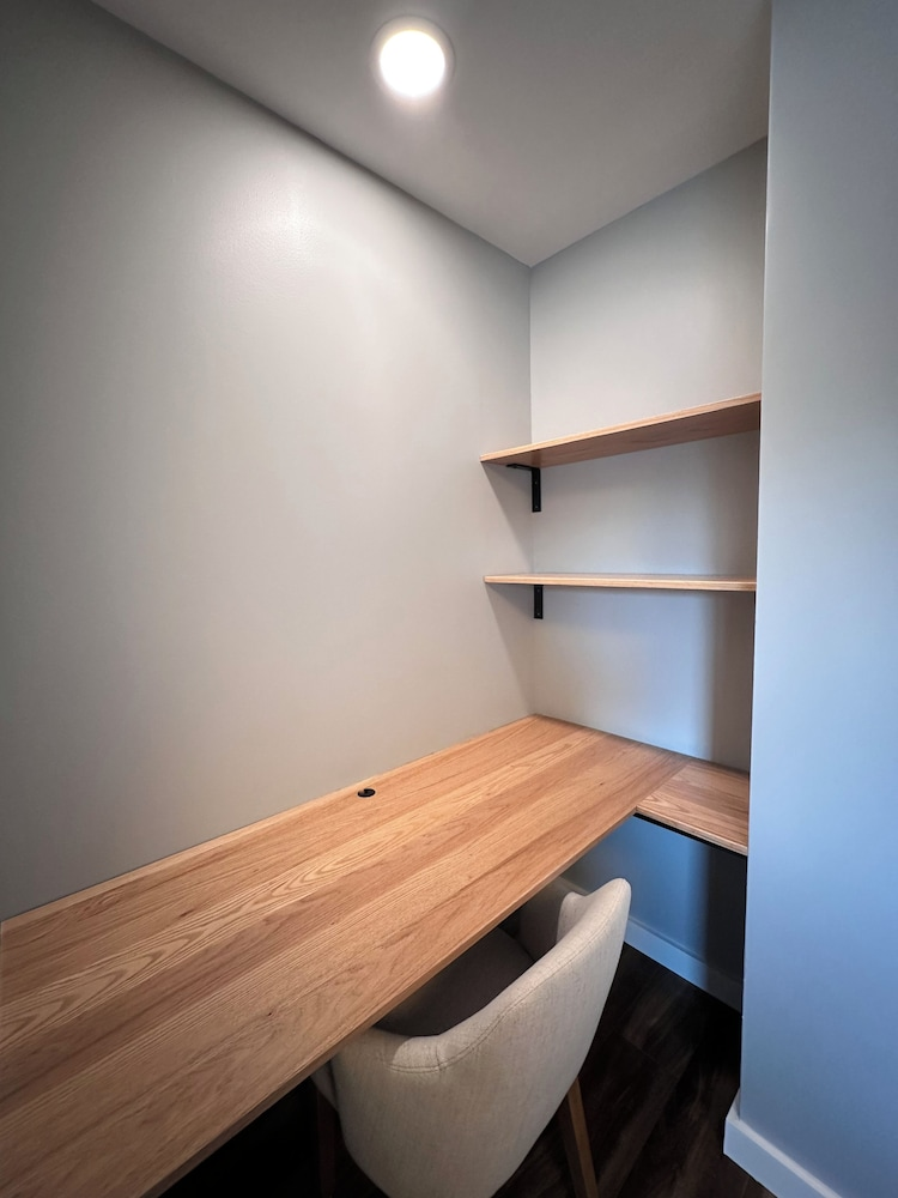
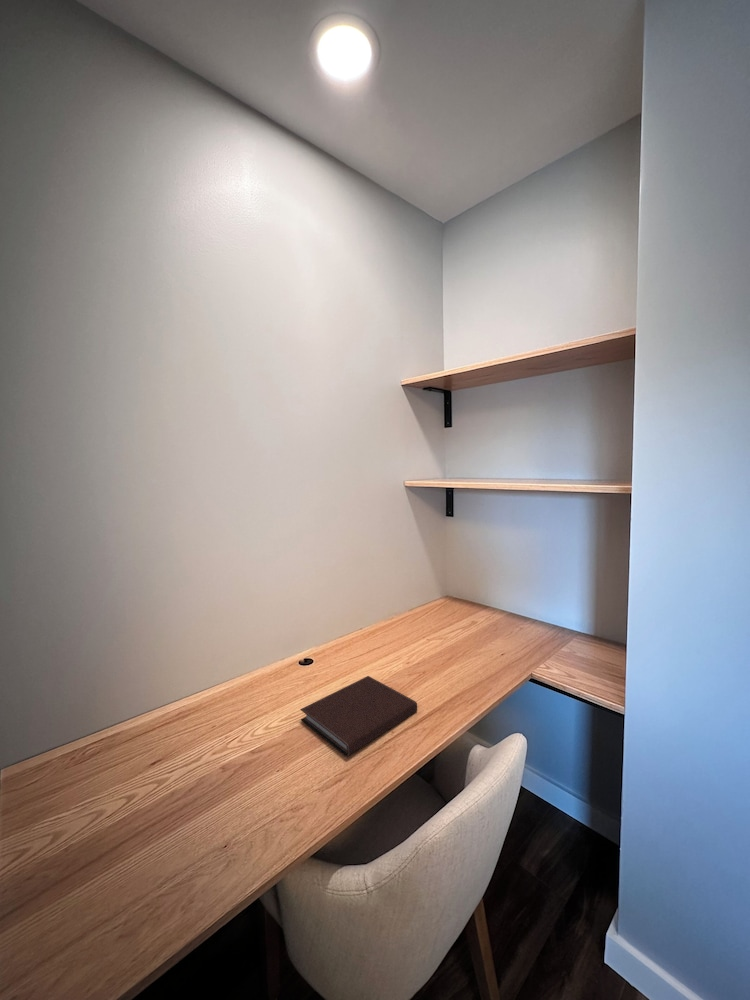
+ notebook [299,675,418,757]
